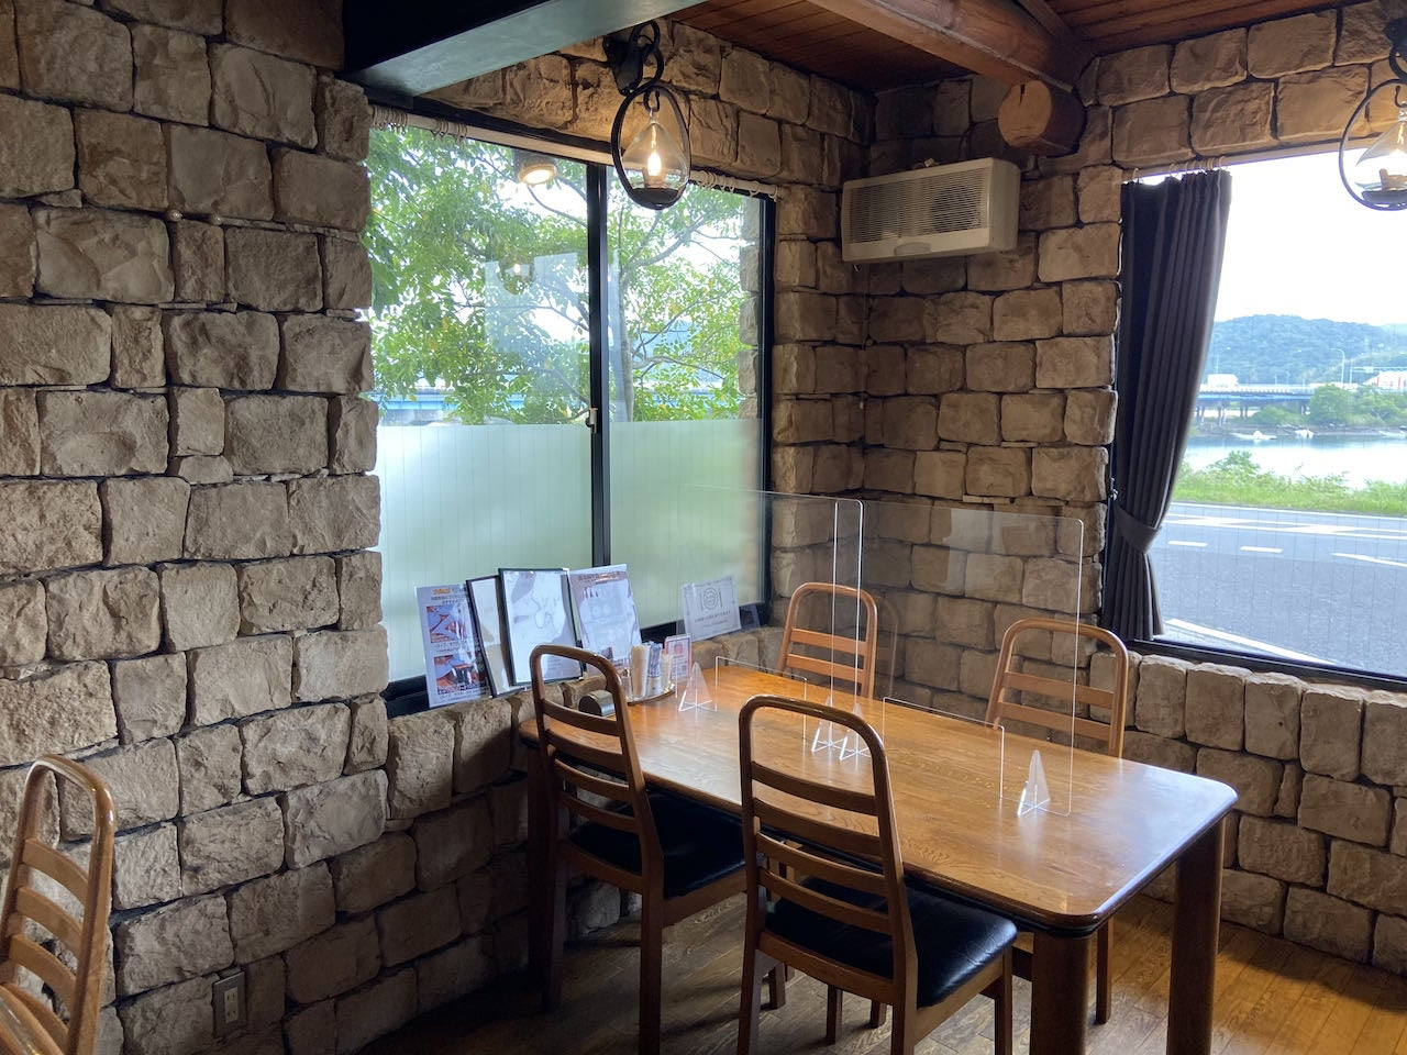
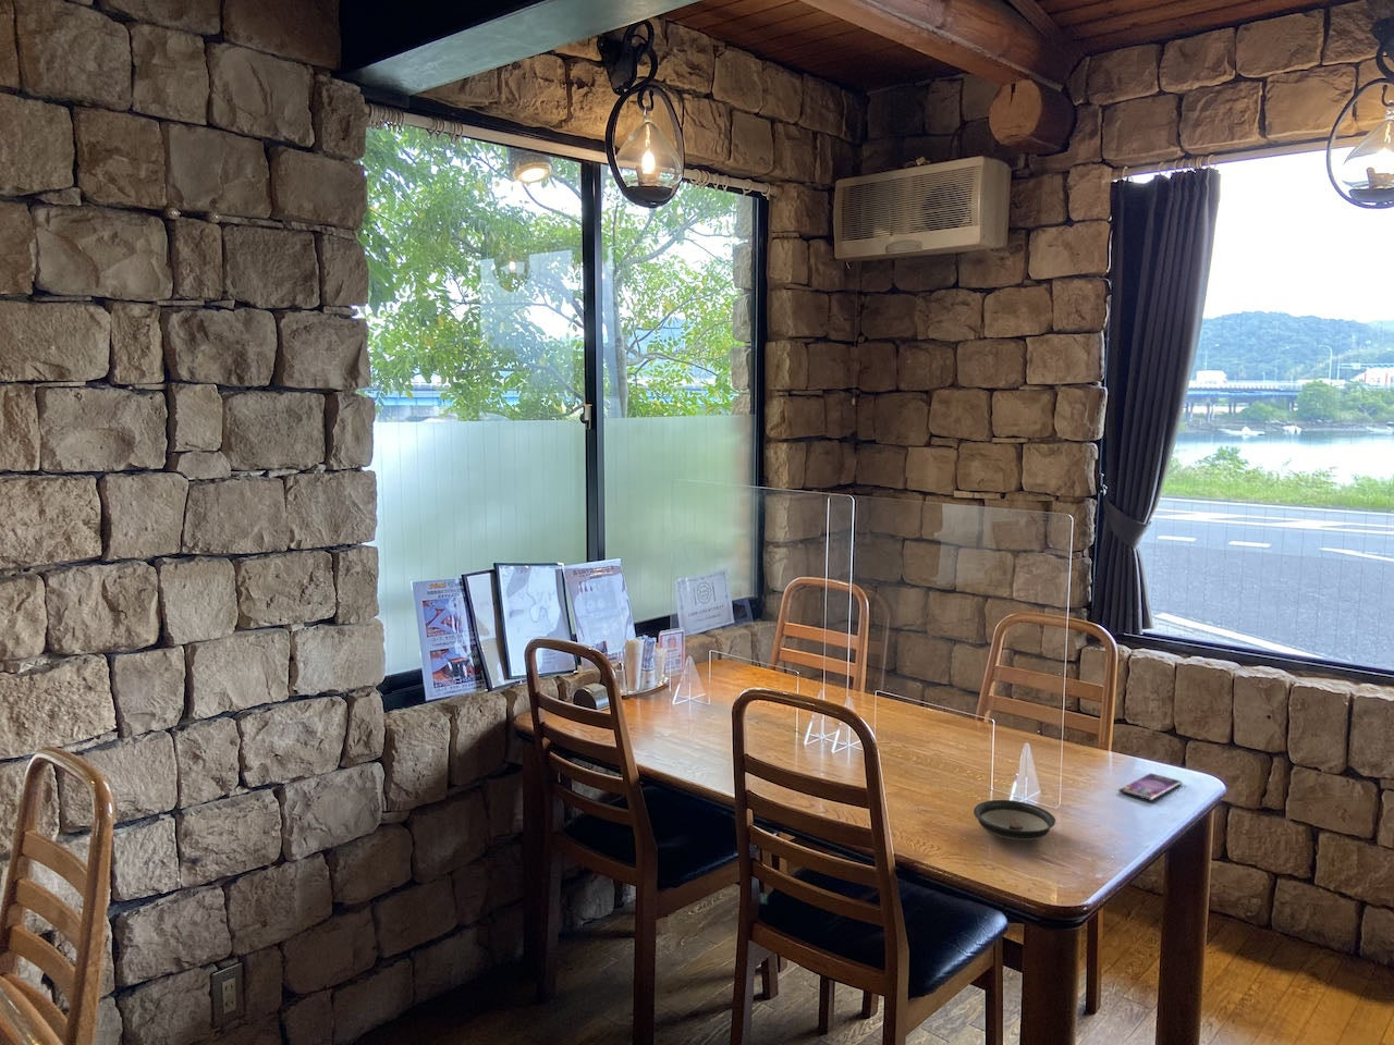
+ saucer [973,799,1056,843]
+ smartphone [1117,772,1184,801]
